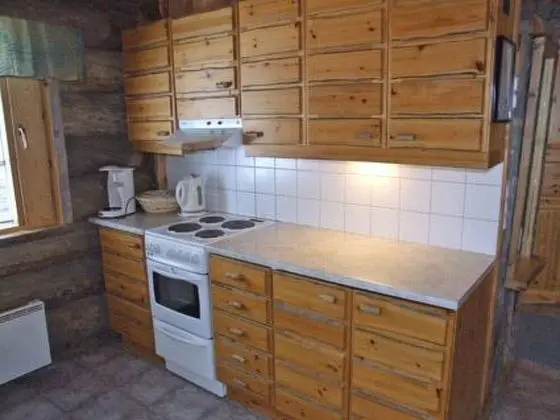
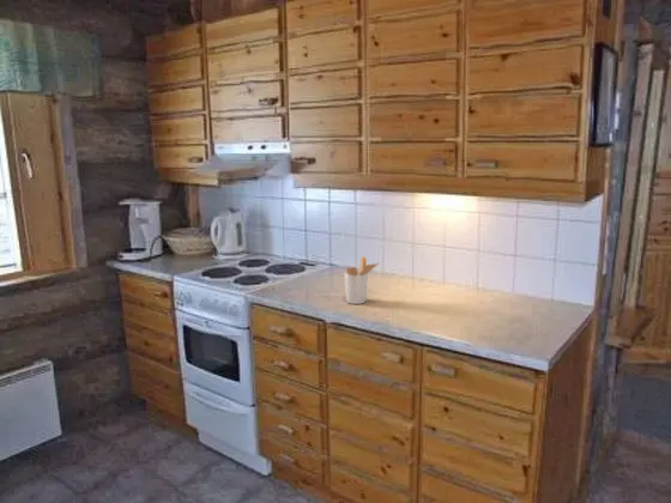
+ utensil holder [343,255,381,305]
